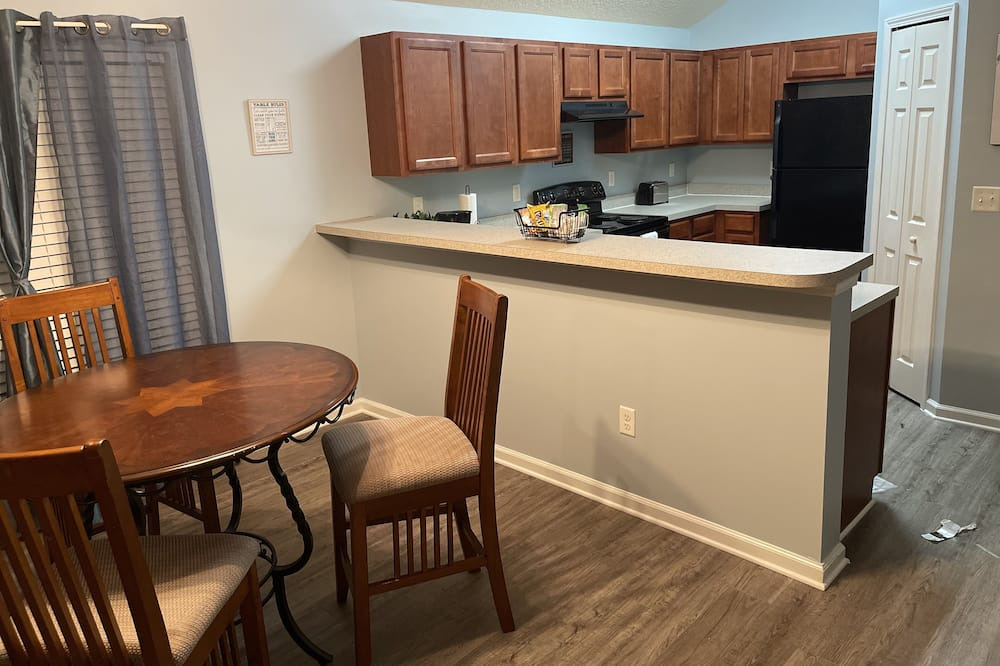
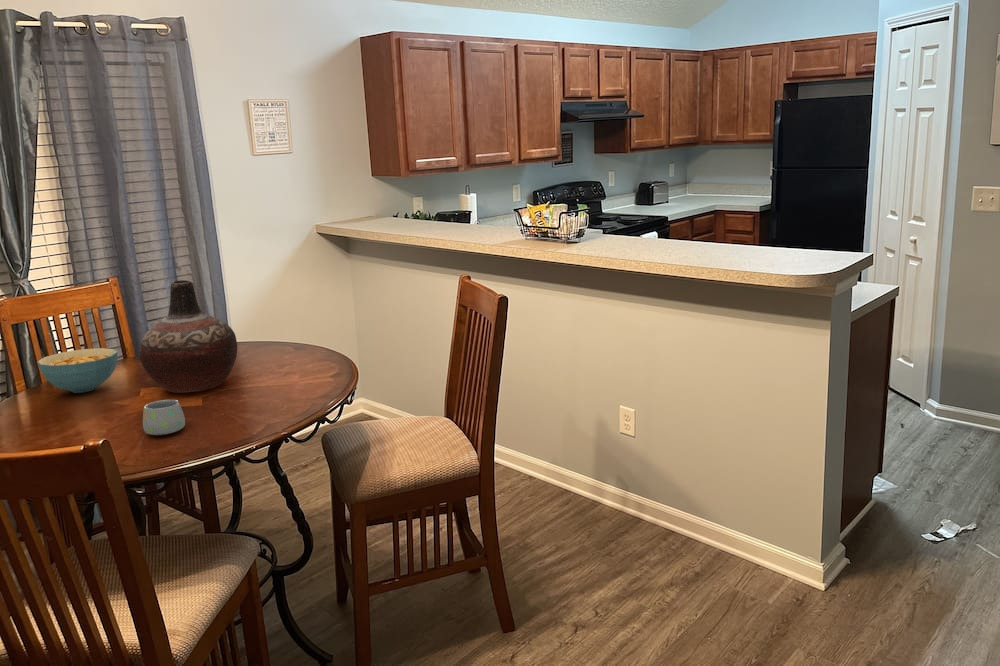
+ vase [139,279,238,394]
+ cereal bowl [36,347,118,394]
+ mug [142,399,186,436]
